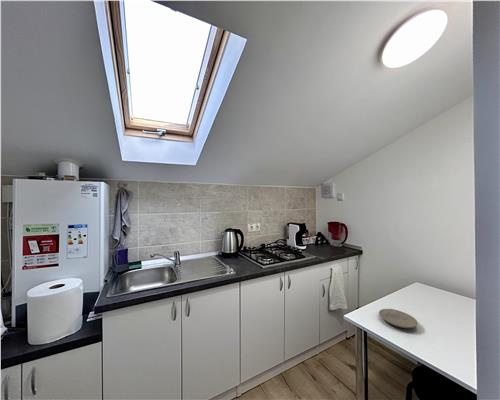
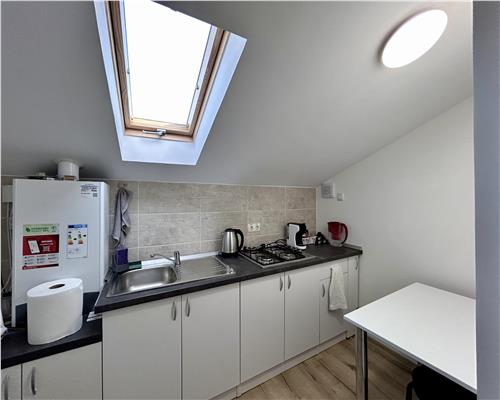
- plate [378,308,419,329]
